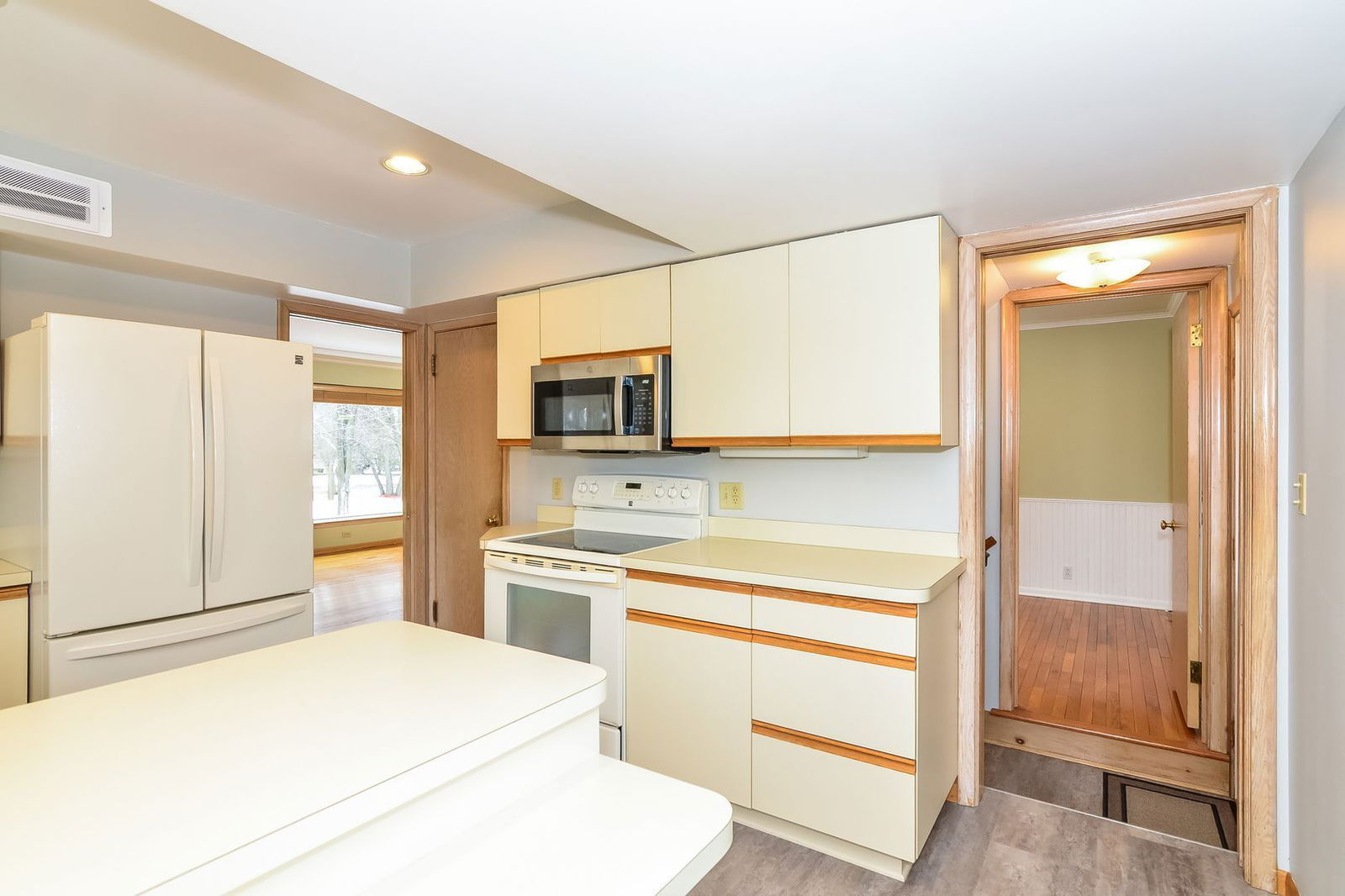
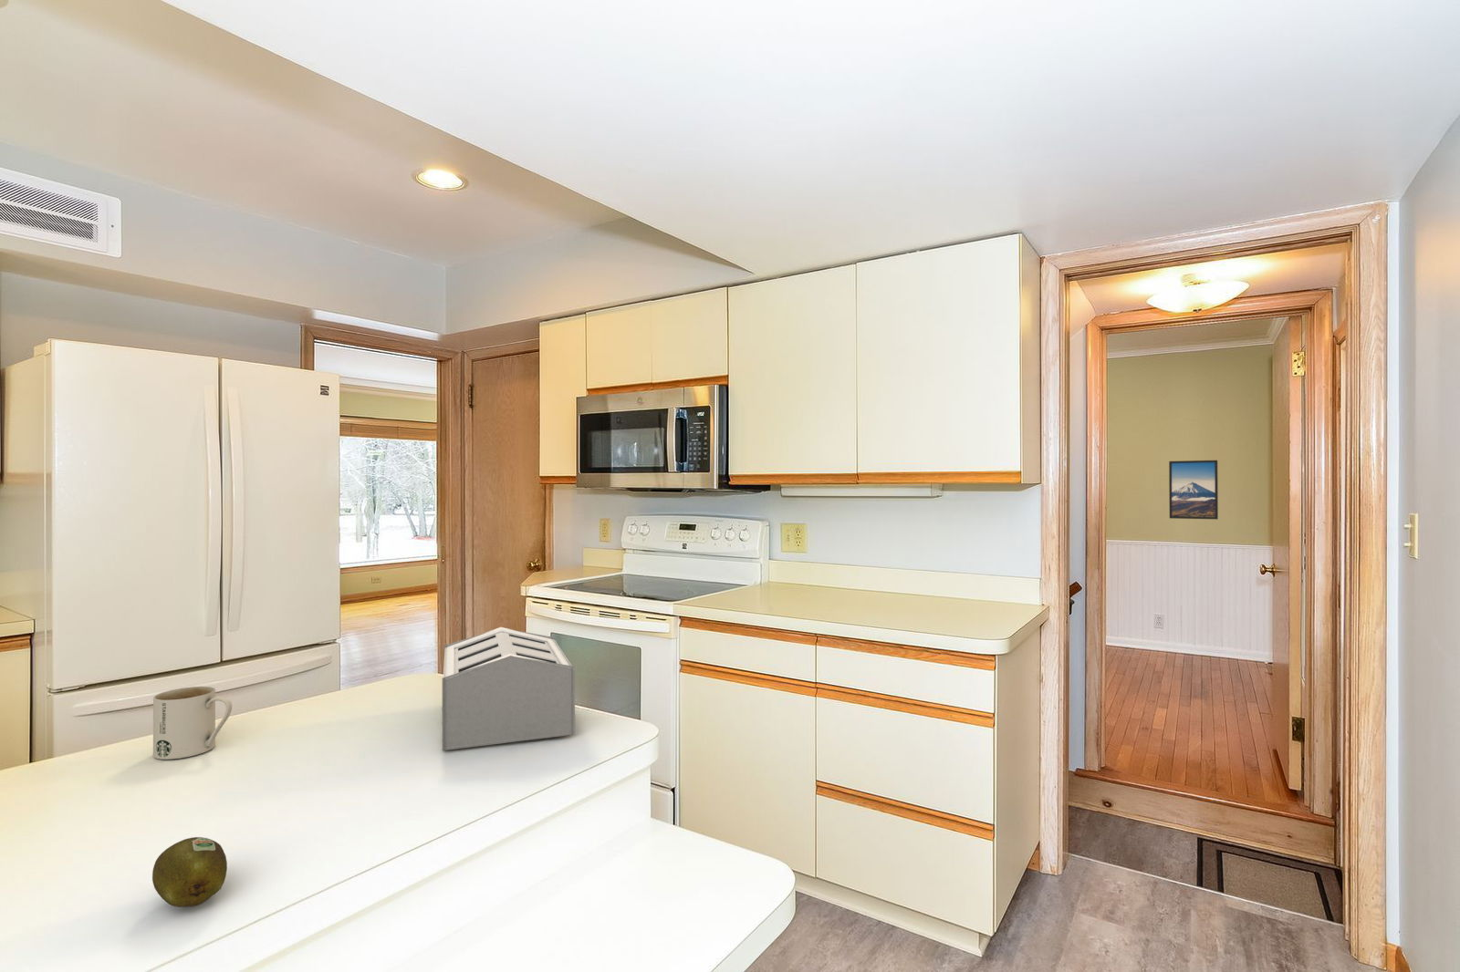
+ fruit [152,836,228,908]
+ toaster [442,626,575,752]
+ mug [152,686,232,760]
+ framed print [1168,460,1219,520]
